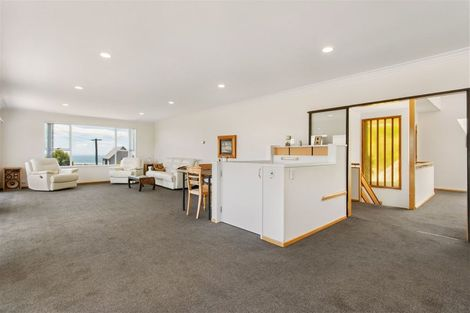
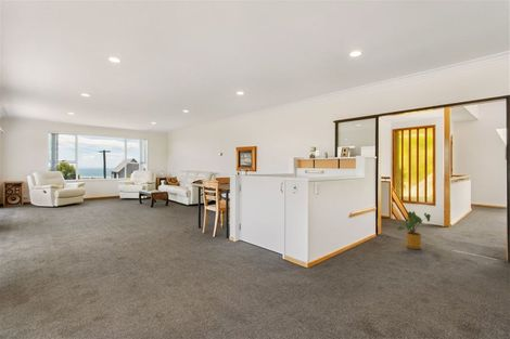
+ house plant [395,210,432,250]
